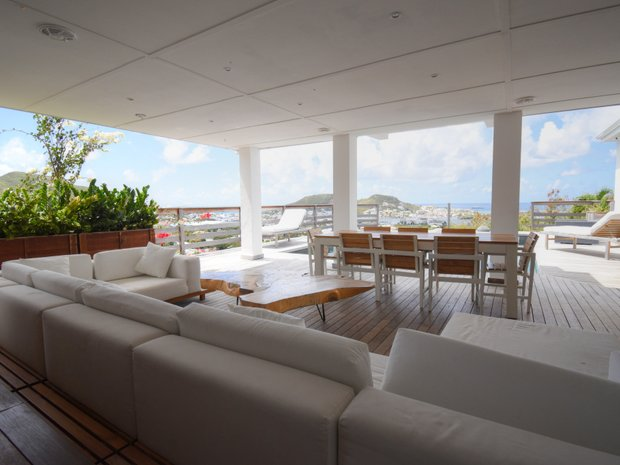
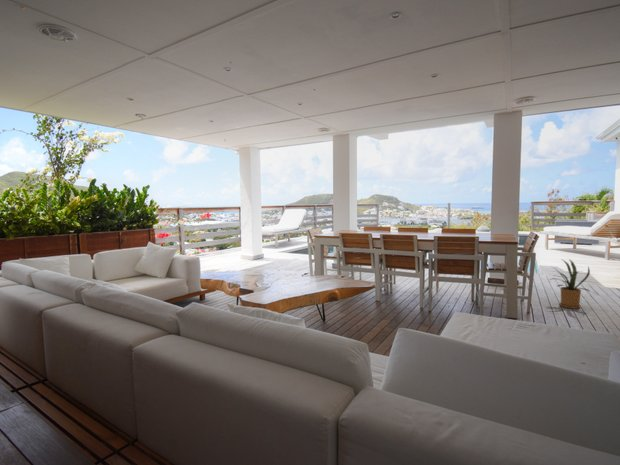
+ house plant [549,258,591,310]
